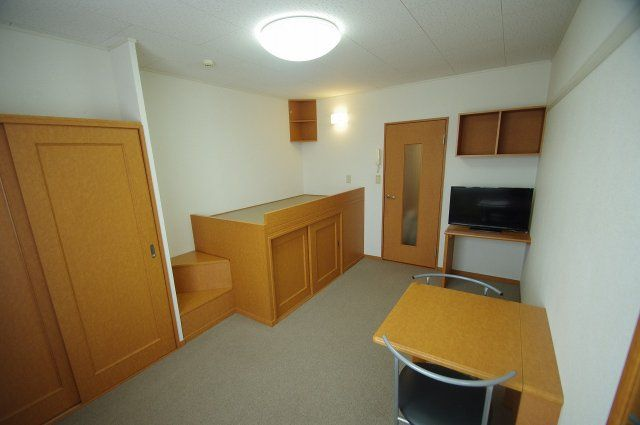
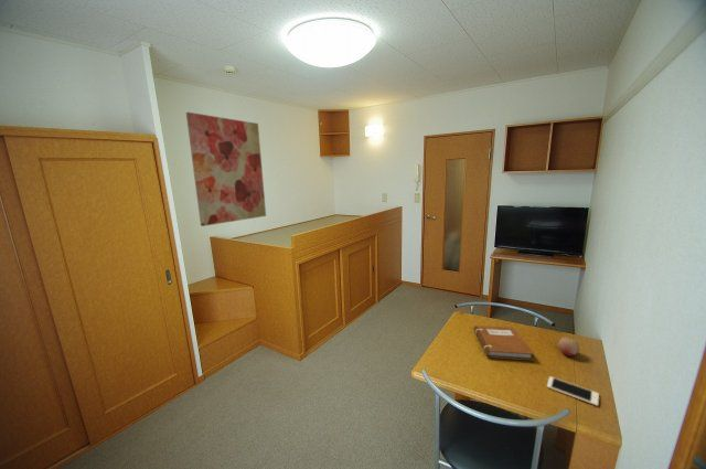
+ cell phone [546,375,600,407]
+ wall art [185,111,267,227]
+ notebook [473,324,535,362]
+ fruit [557,337,580,358]
